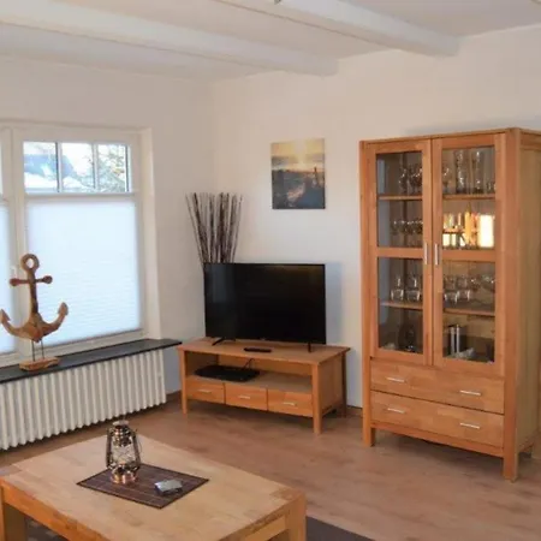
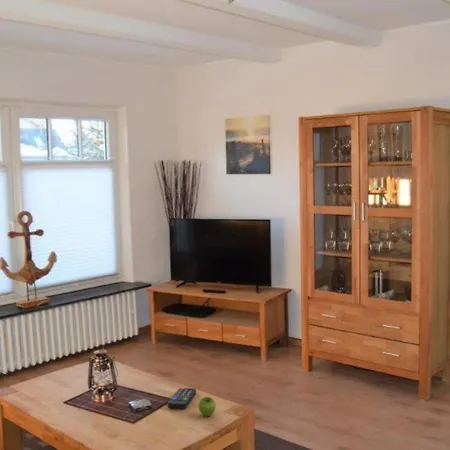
+ fruit [197,396,217,417]
+ remote control [167,387,197,410]
